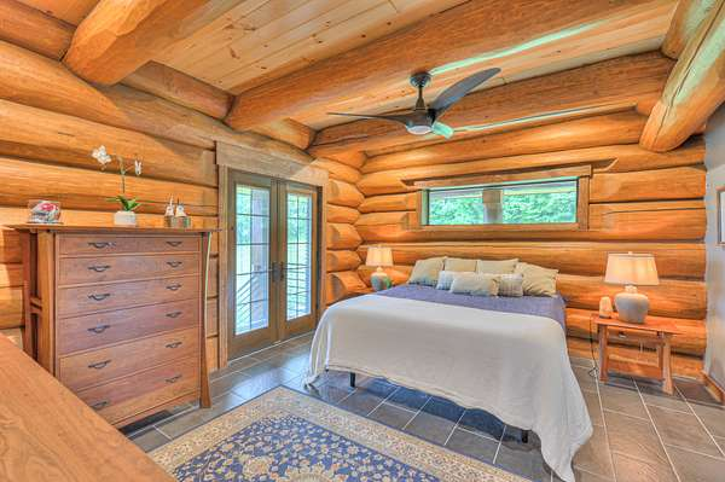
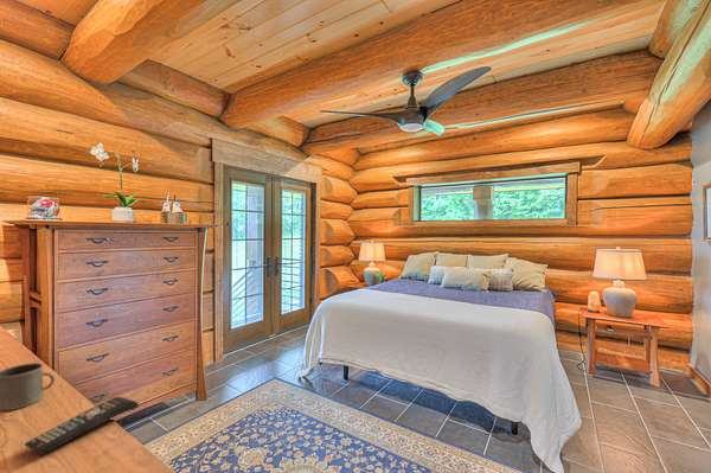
+ mug [0,362,56,411]
+ remote control [24,396,140,455]
